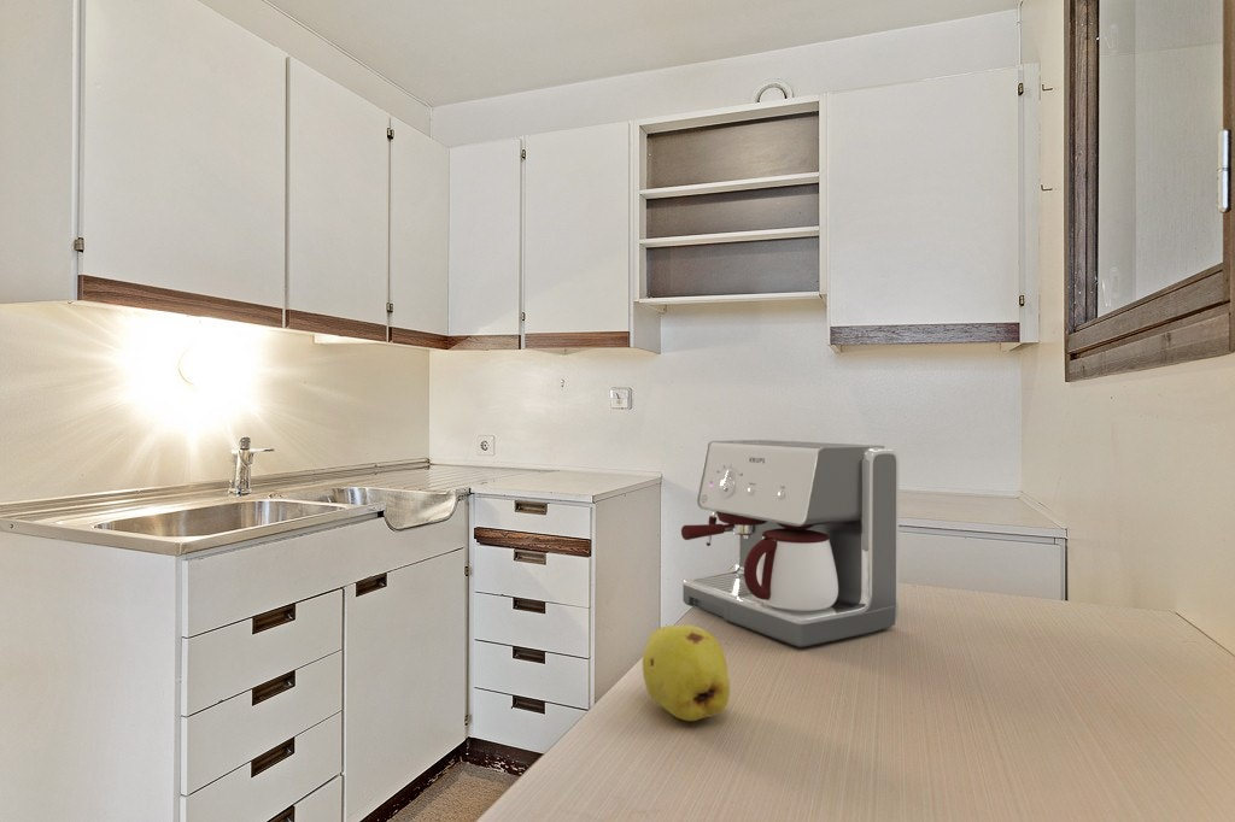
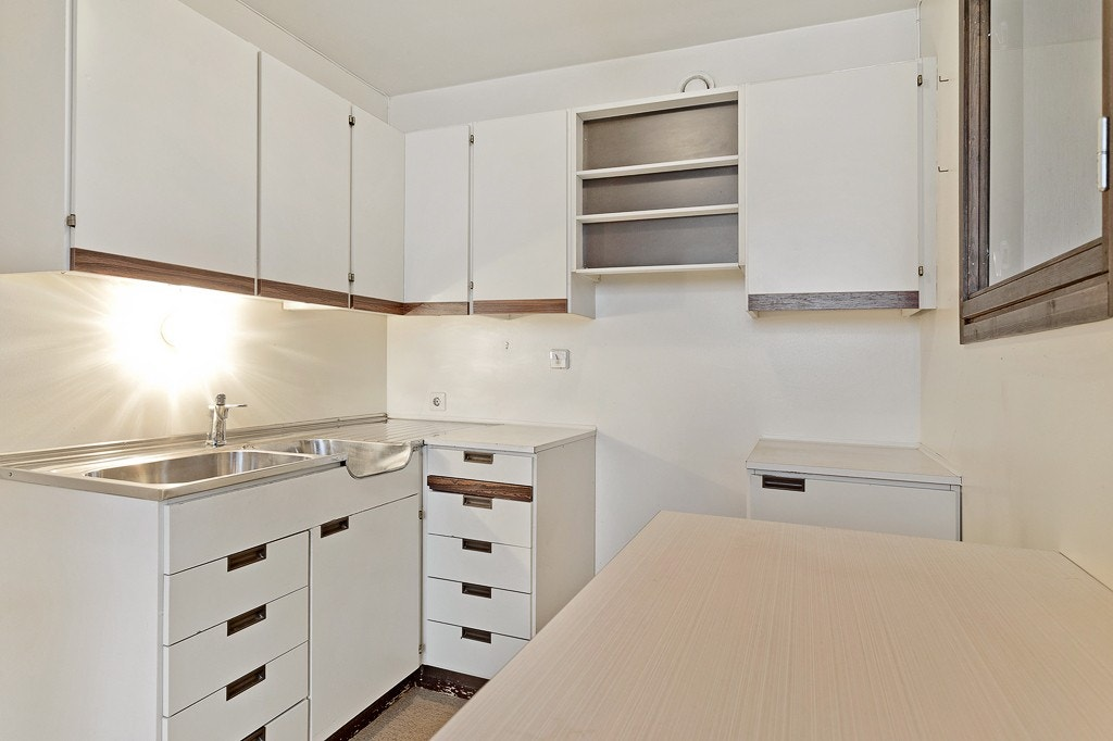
- fruit [642,624,731,722]
- coffee maker [680,439,900,648]
